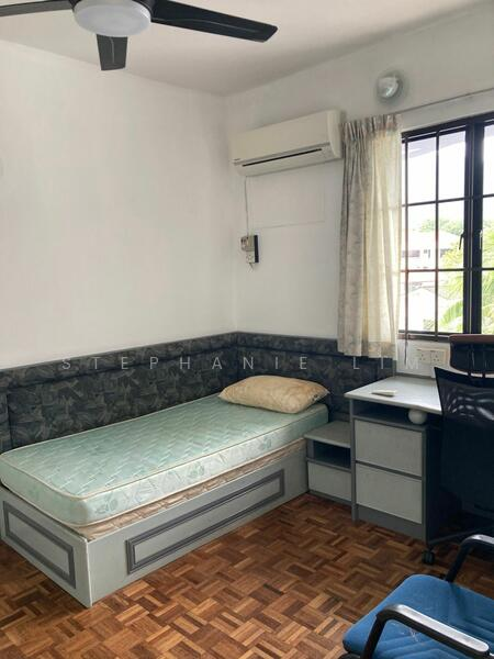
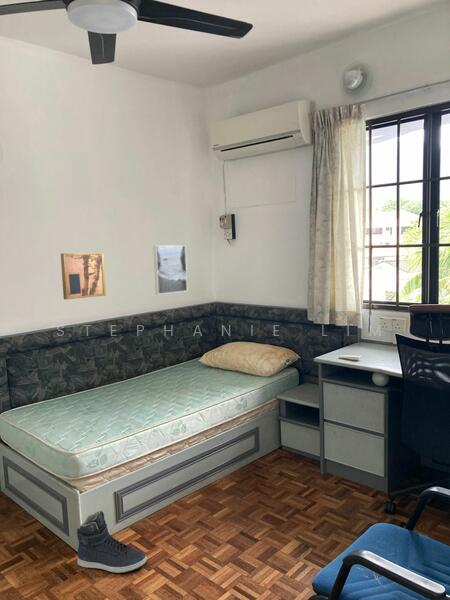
+ wall art [60,251,107,301]
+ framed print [153,244,188,295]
+ sneaker [76,510,148,574]
